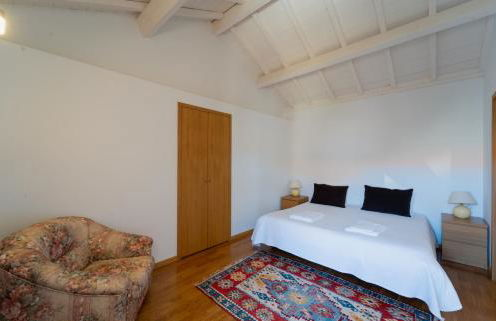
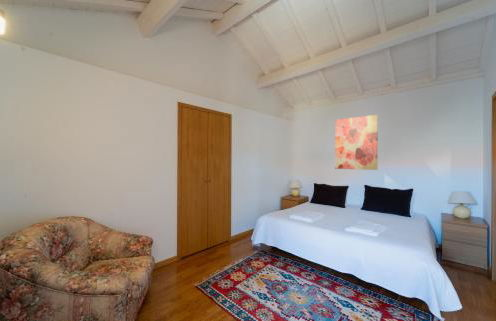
+ wall art [334,114,379,171]
